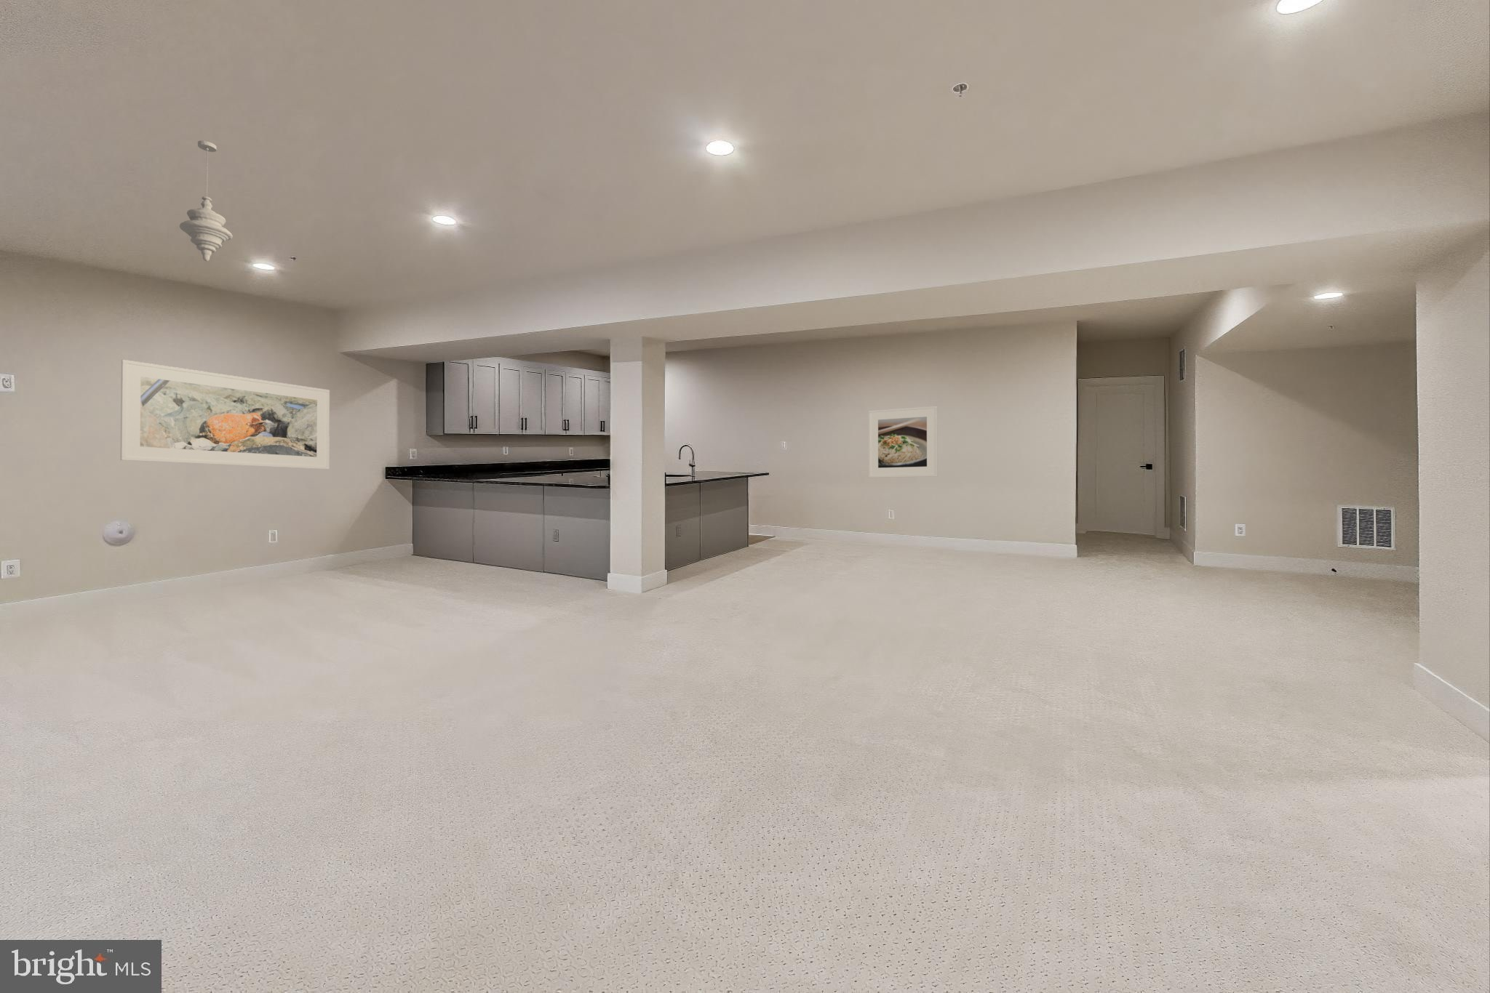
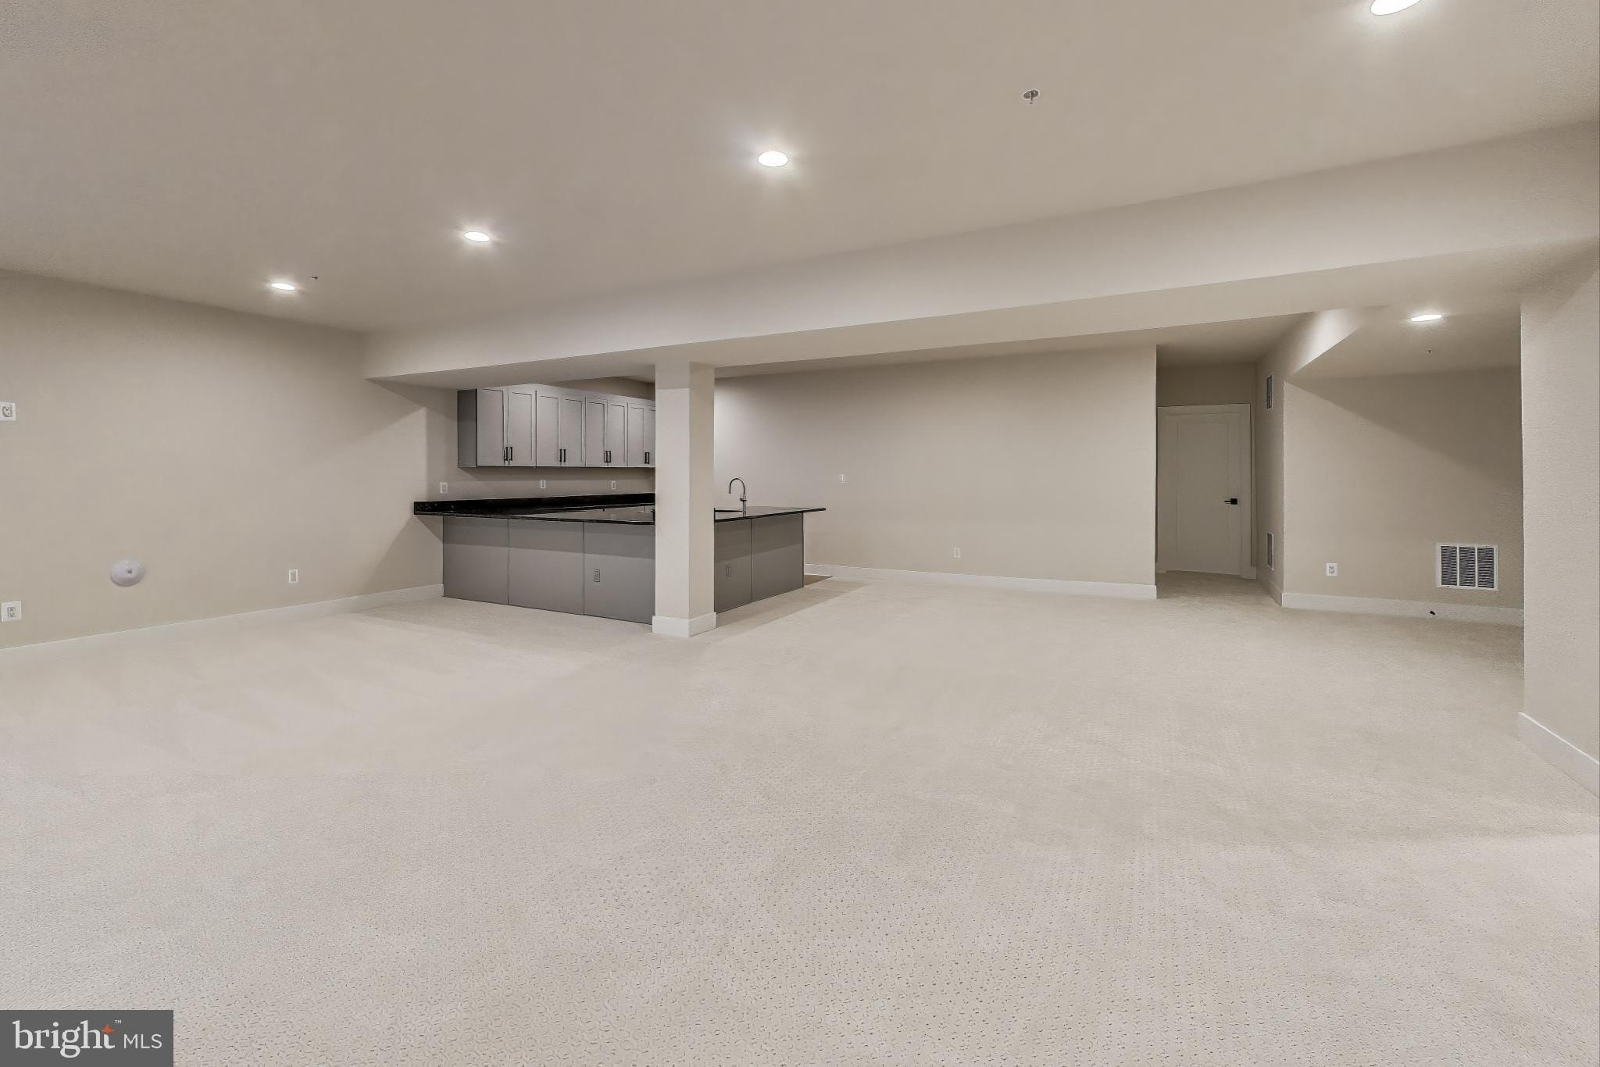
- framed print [120,359,330,470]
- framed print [868,406,939,479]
- pendant light [178,140,233,262]
